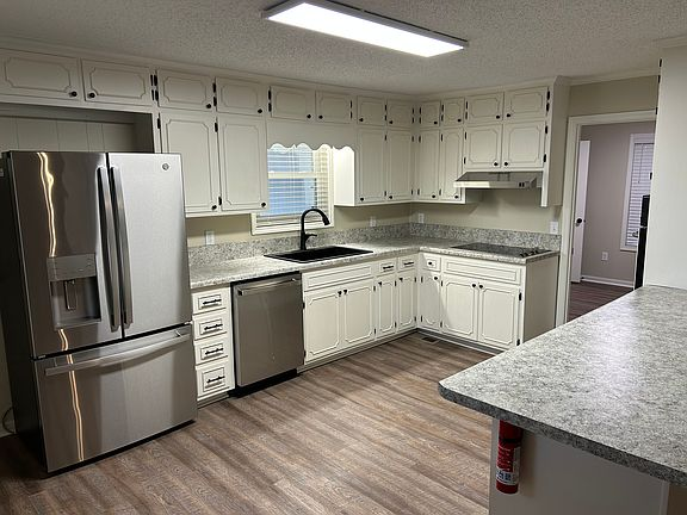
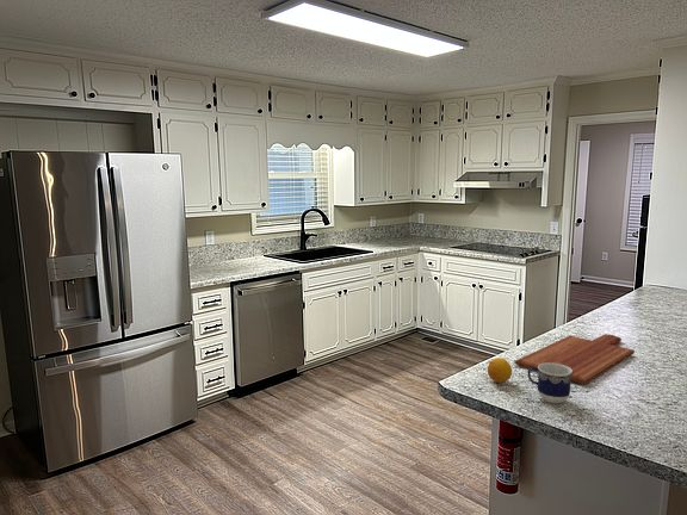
+ cup [527,362,572,405]
+ fruit [487,356,513,384]
+ cutting board [514,333,636,385]
